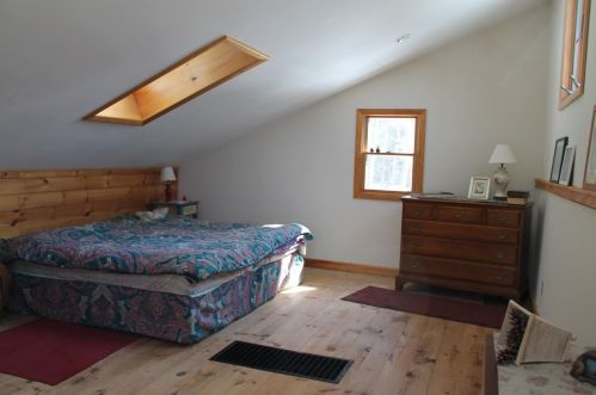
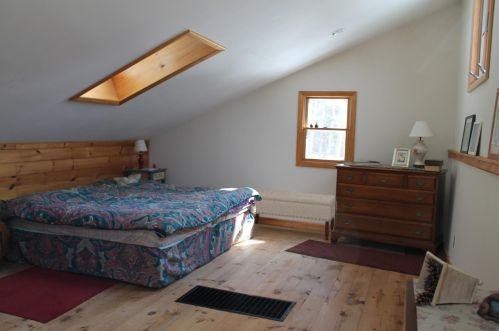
+ bench [253,188,336,241]
